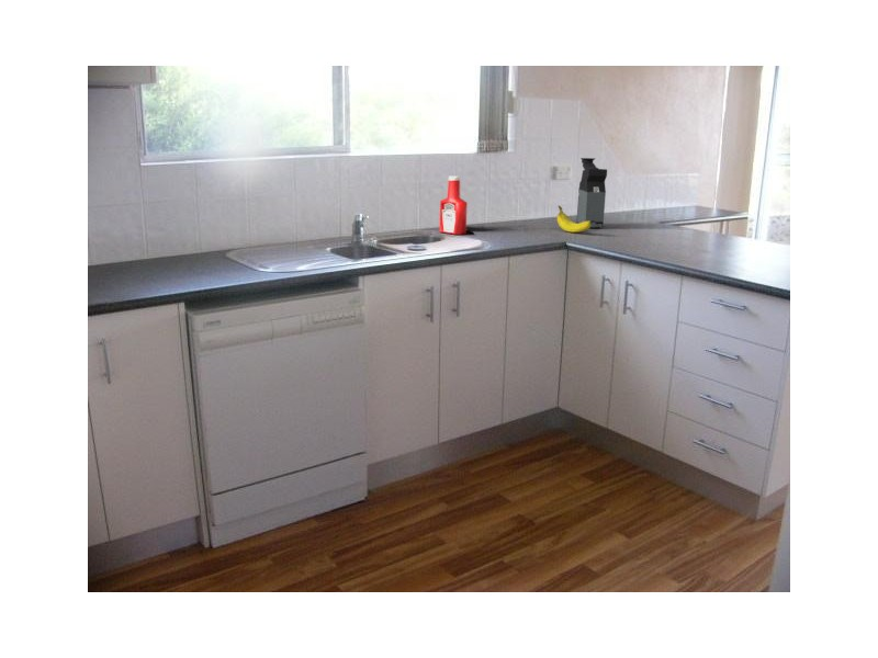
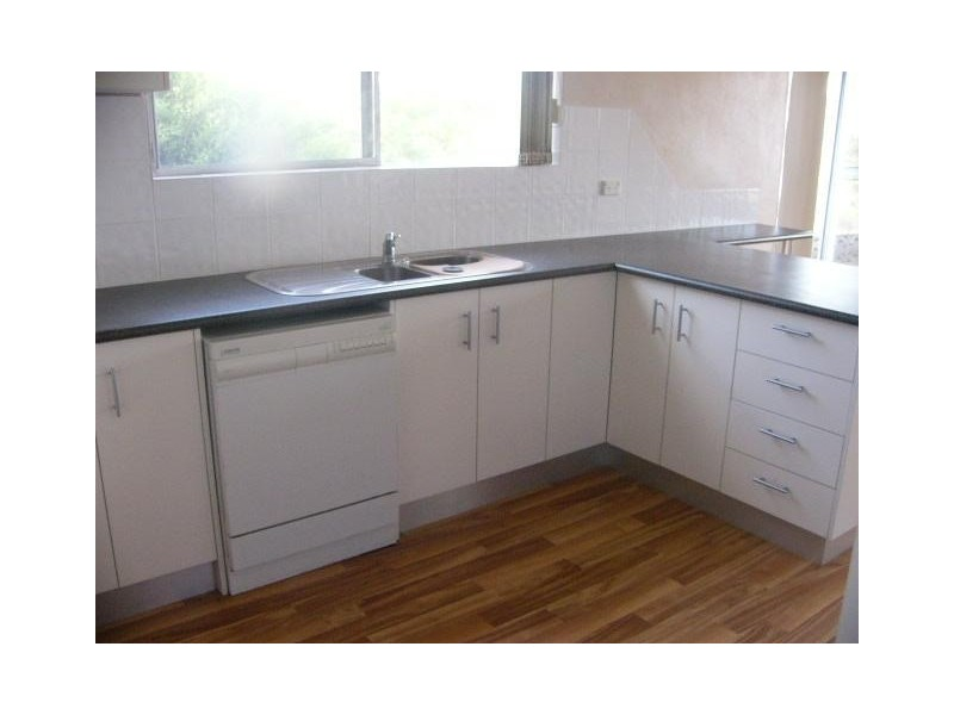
- fruit [556,205,592,234]
- soap bottle [439,175,469,236]
- coffee maker [576,157,608,228]
